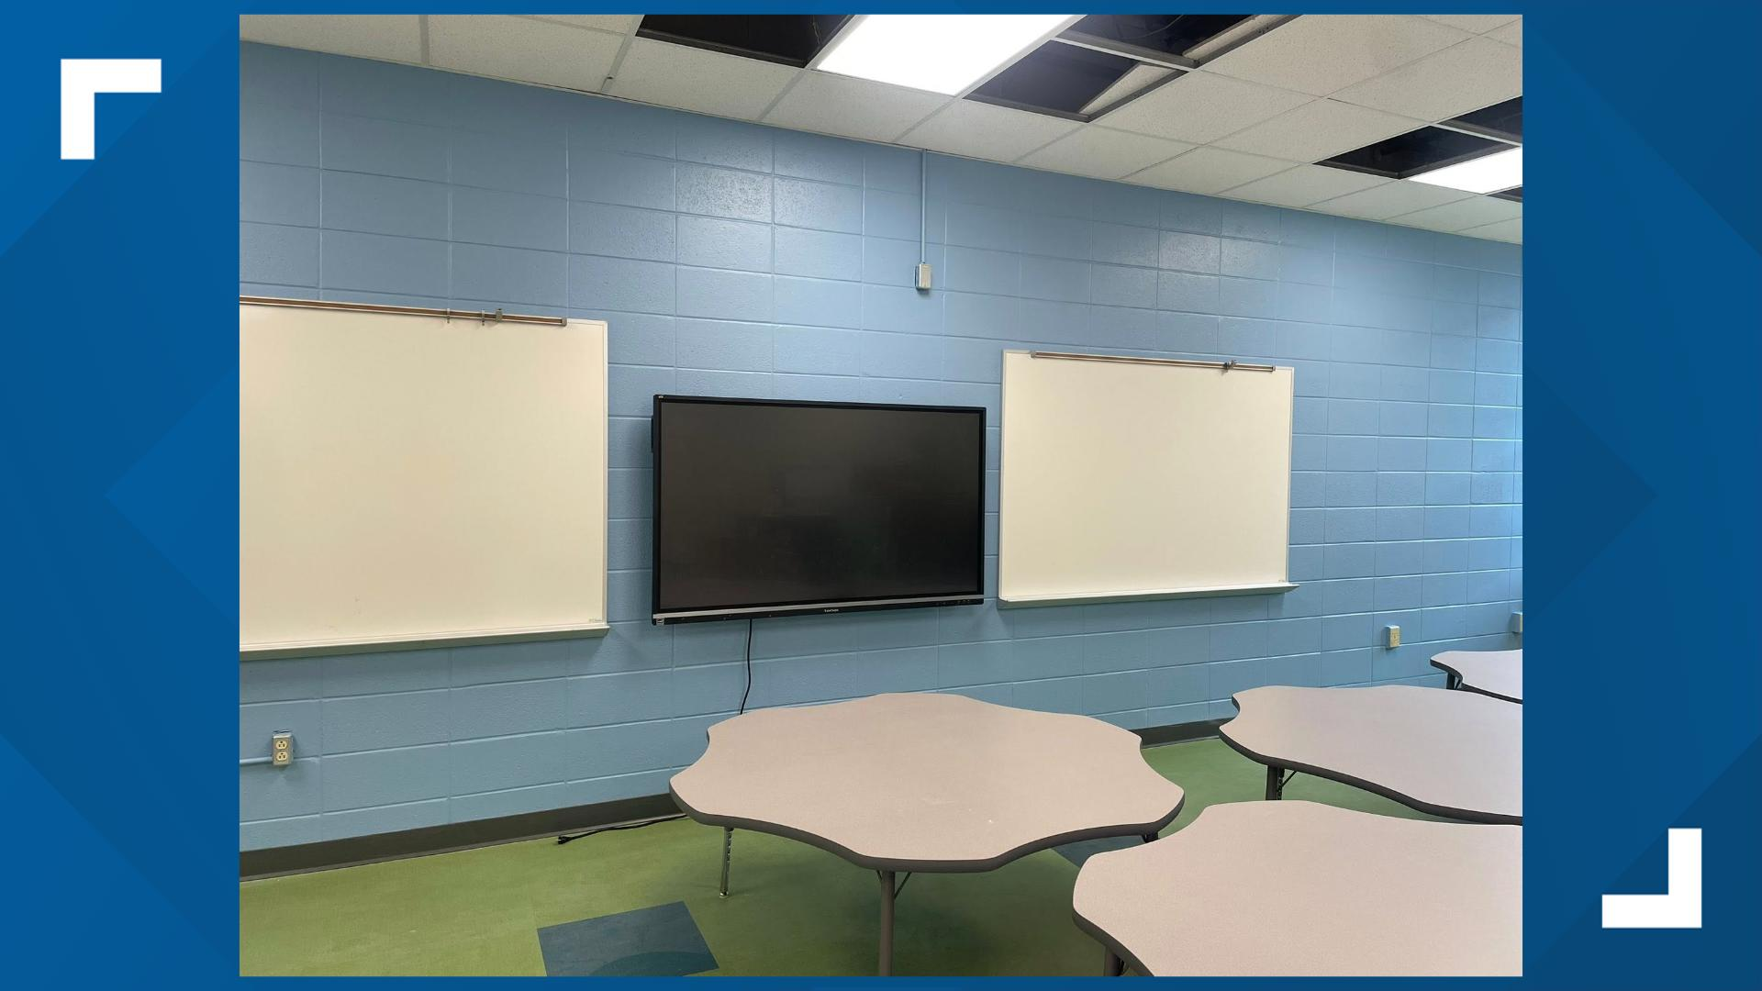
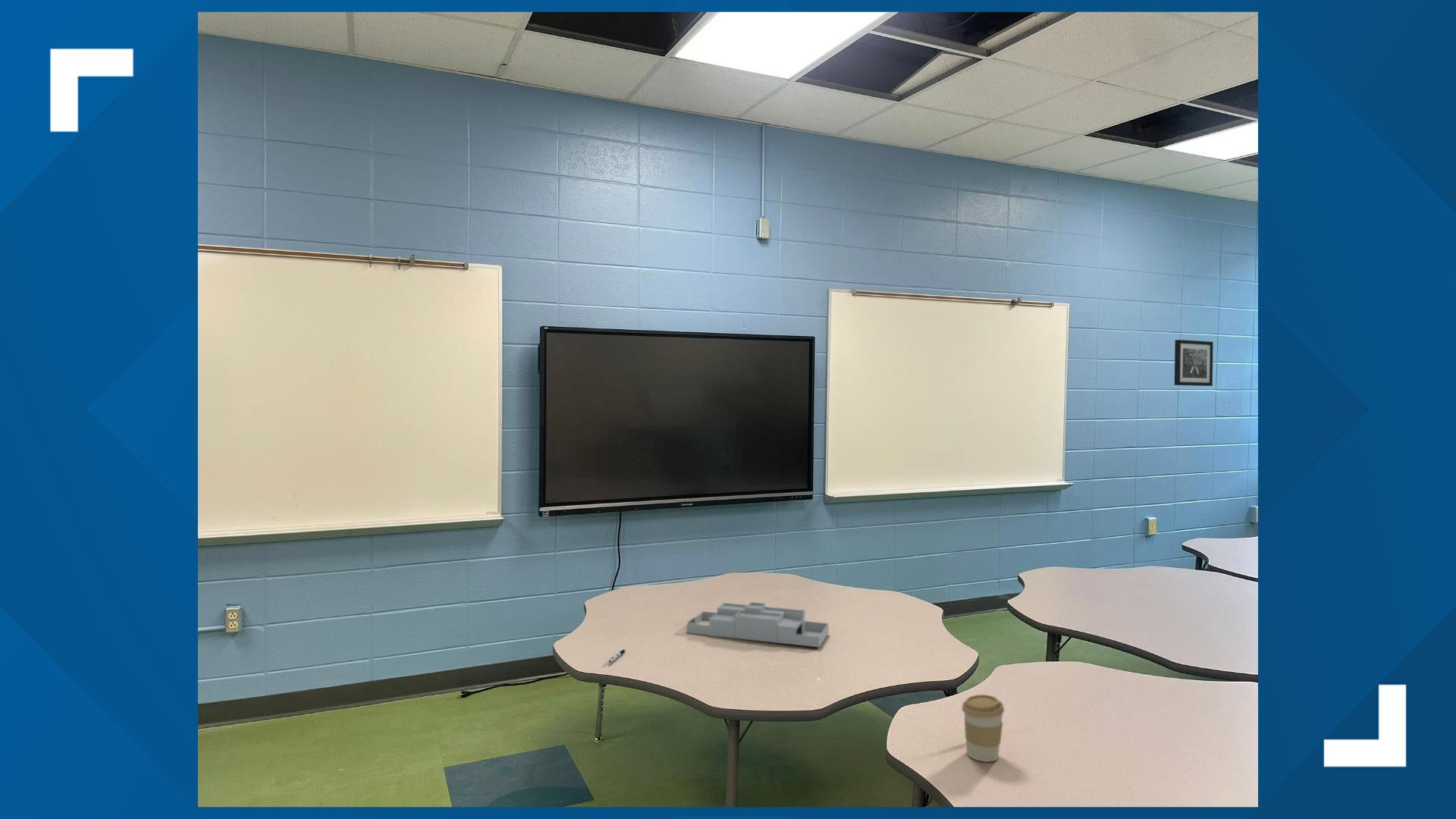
+ coffee cup [961,694,1005,763]
+ pen [608,648,626,664]
+ desk organizer [686,601,830,648]
+ wall art [1174,339,1214,387]
